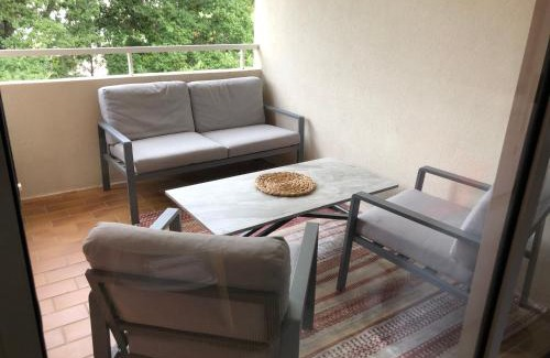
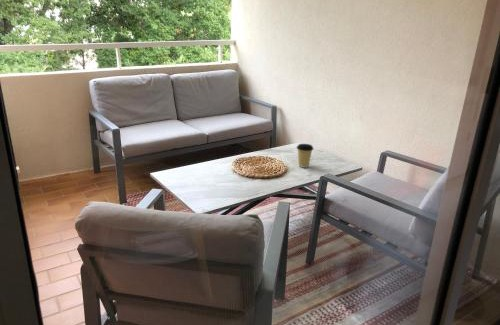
+ coffee cup [296,143,314,168]
